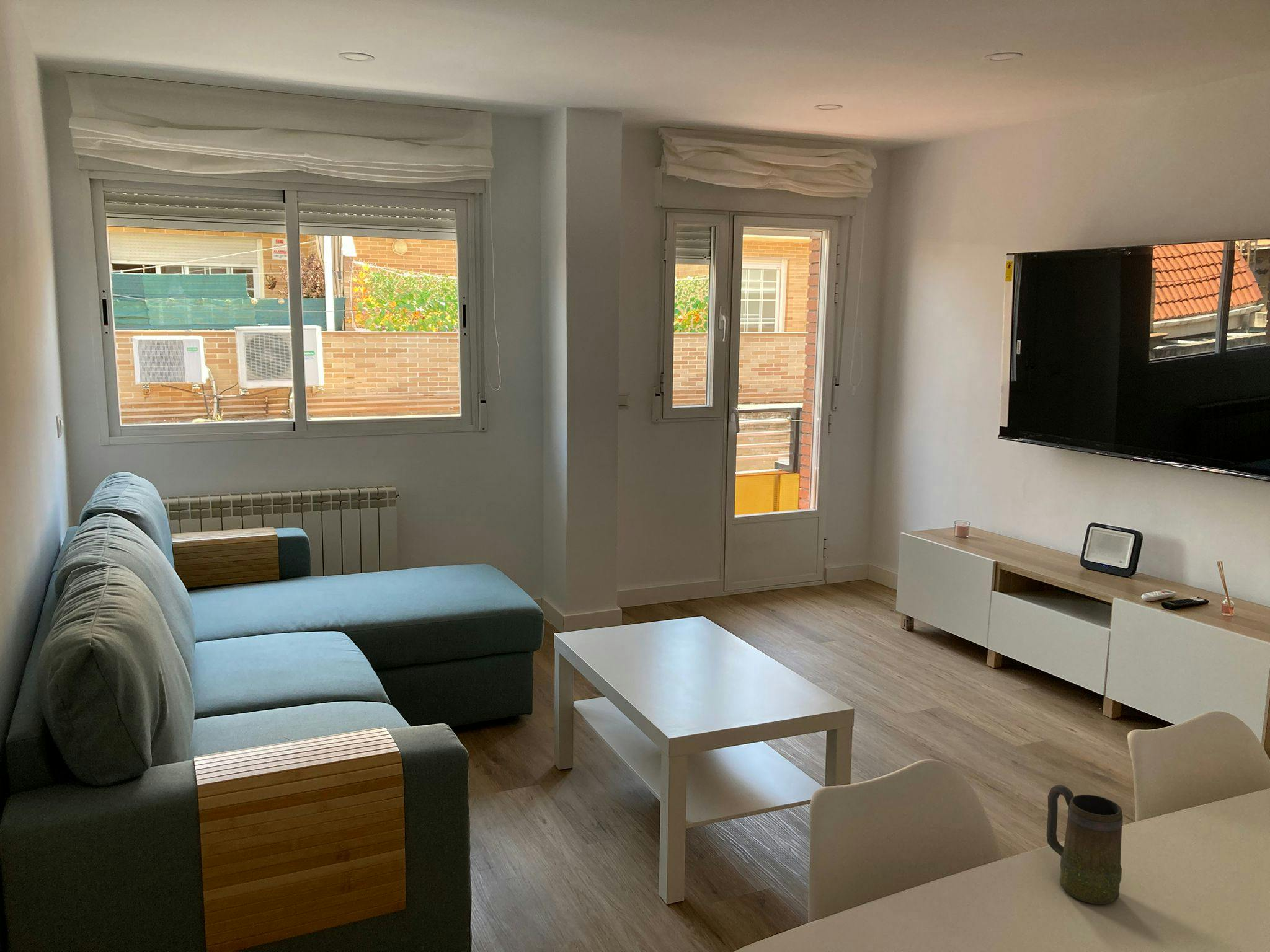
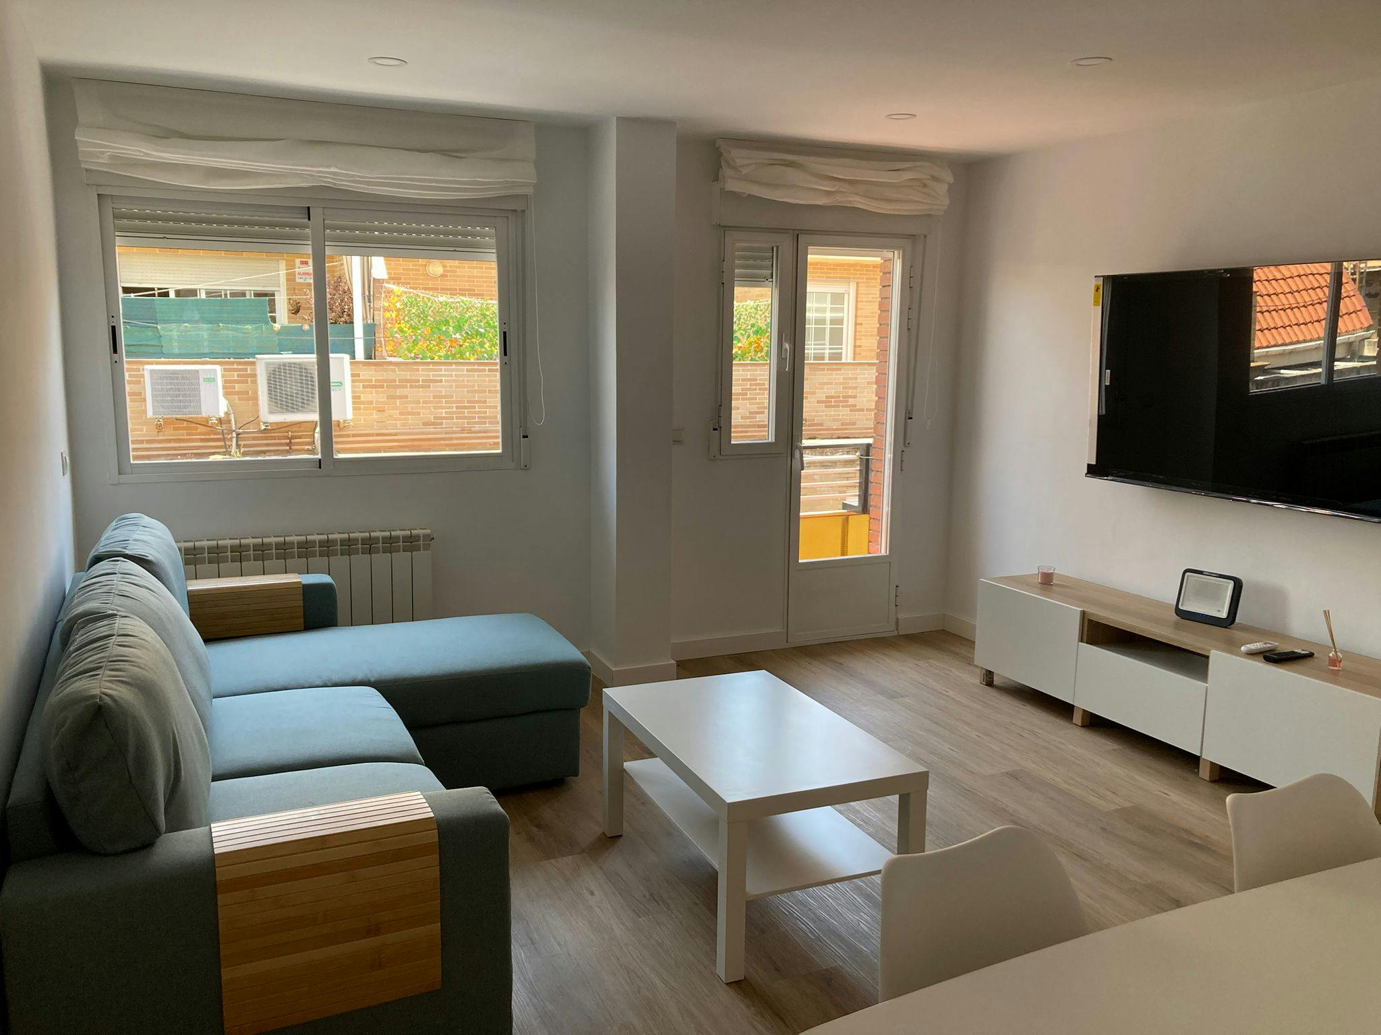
- mug [1046,784,1124,905]
